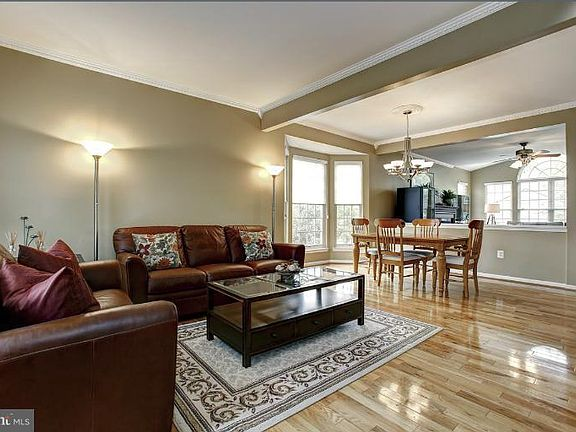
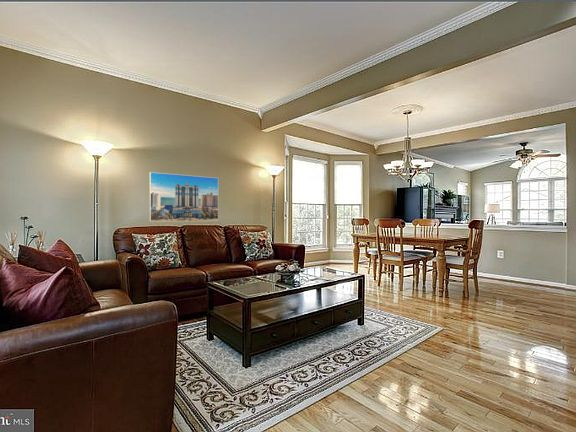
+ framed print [149,171,219,223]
